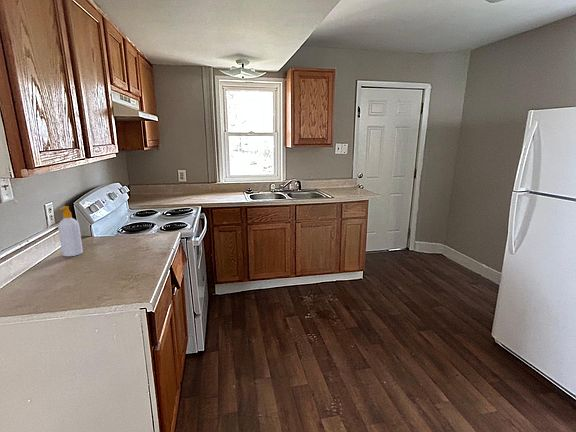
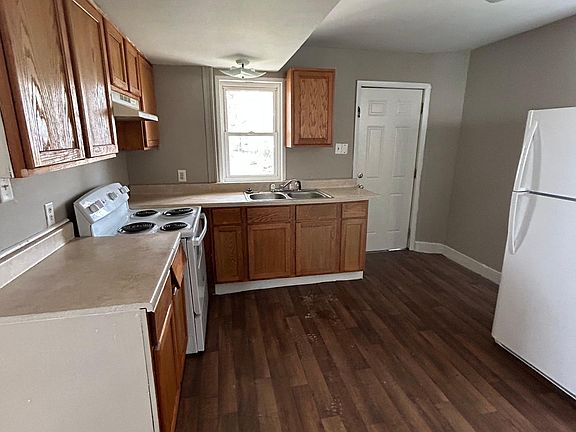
- soap bottle [57,205,84,257]
